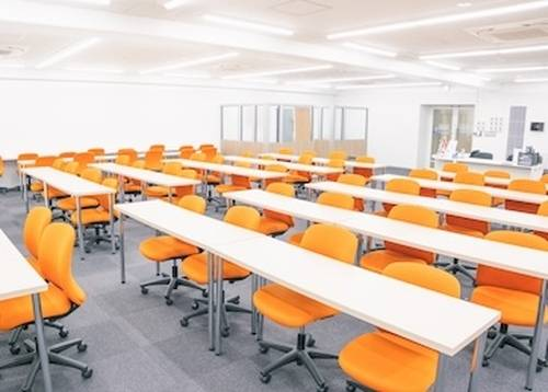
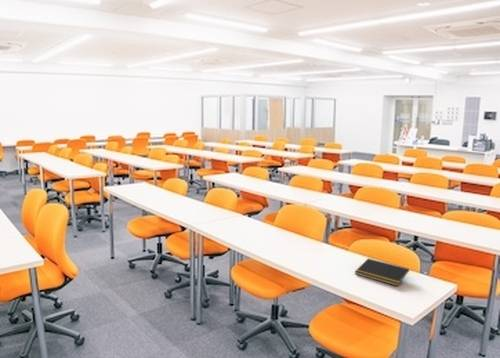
+ notepad [354,258,410,287]
